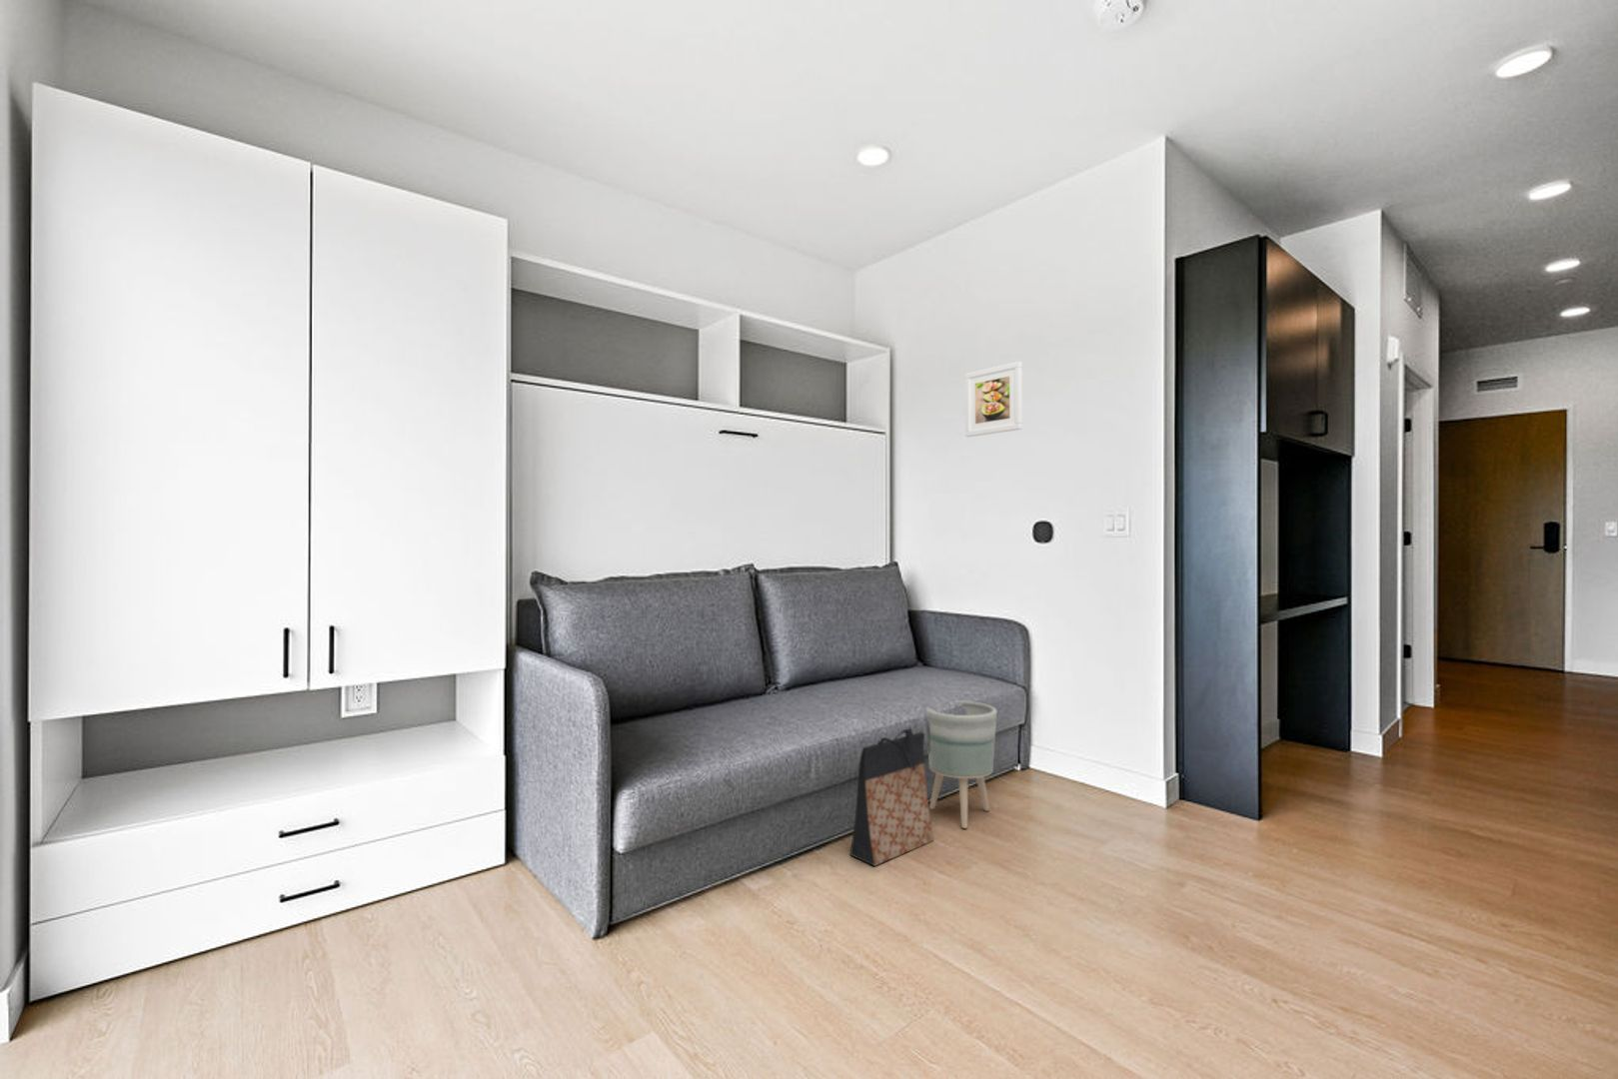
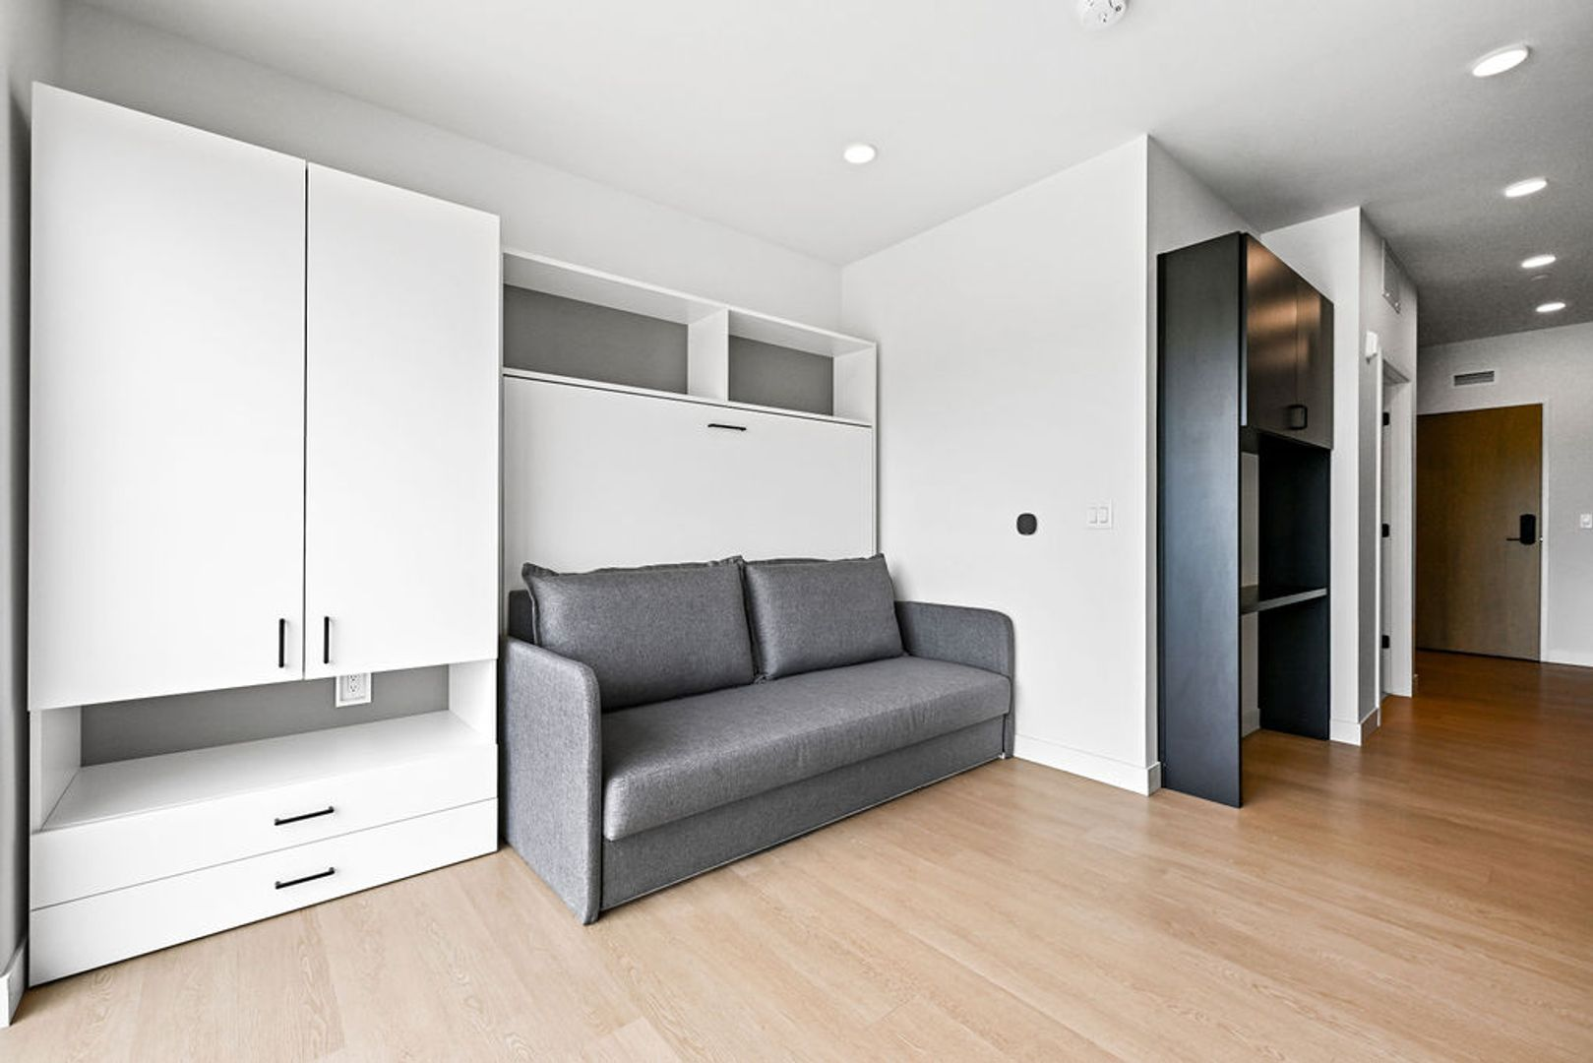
- planter [925,700,999,830]
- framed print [964,360,1023,437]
- bag [849,727,935,867]
